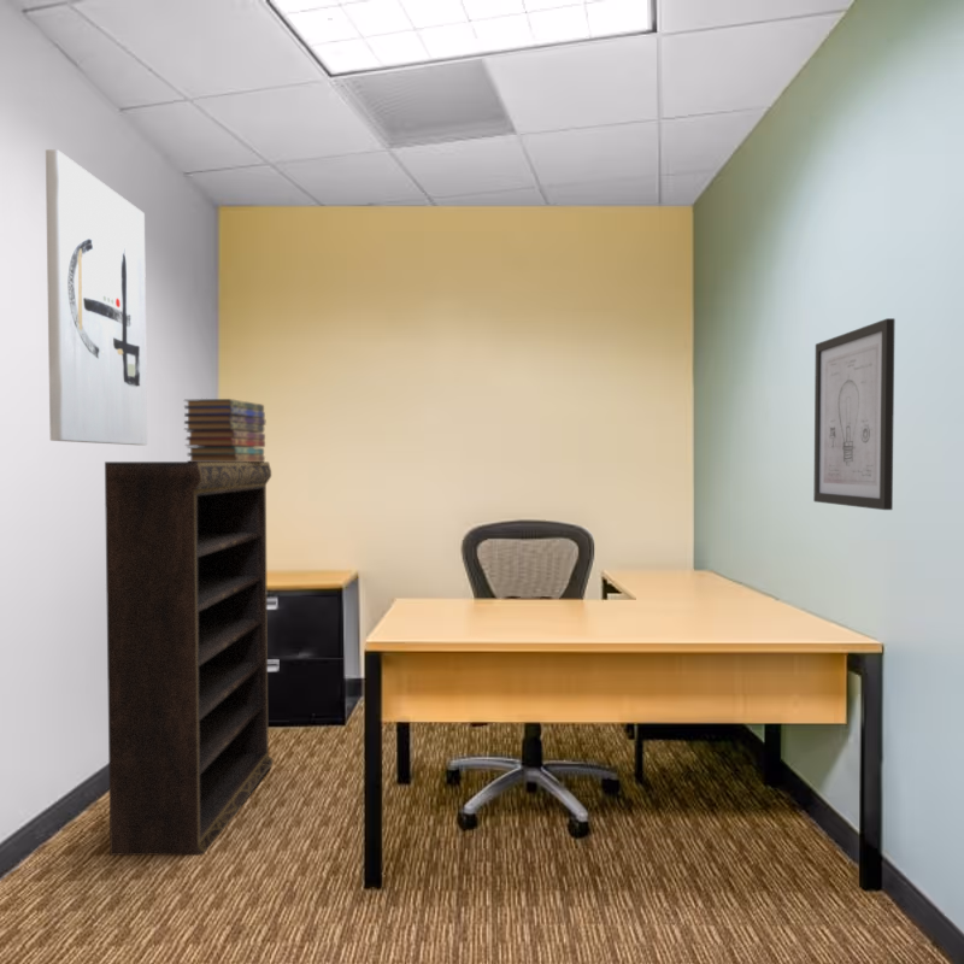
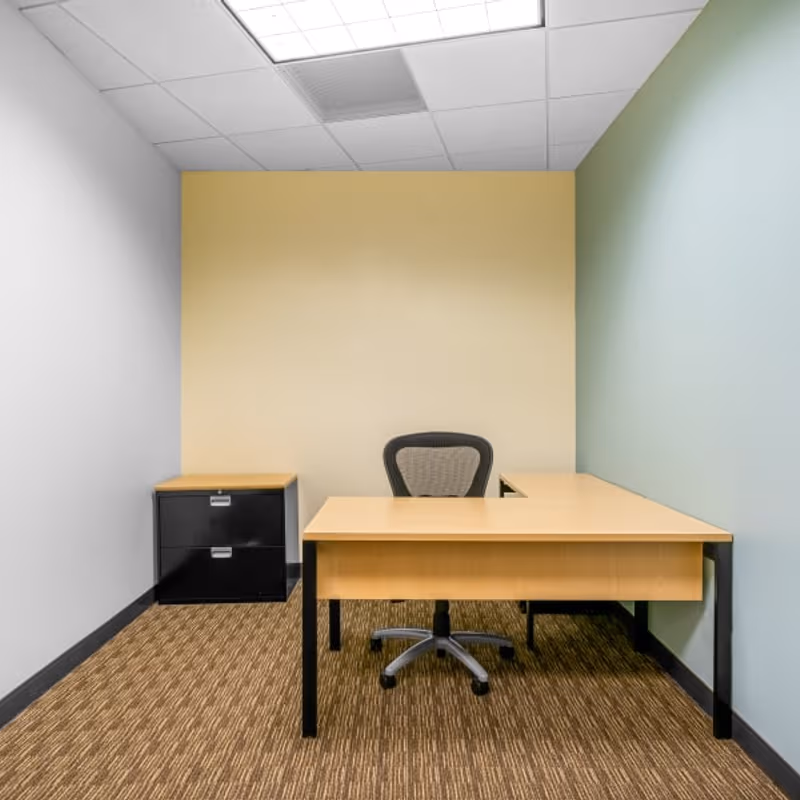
- book stack [183,398,268,462]
- wall art [812,317,895,511]
- bookshelf [104,460,274,857]
- wall art [45,148,148,446]
